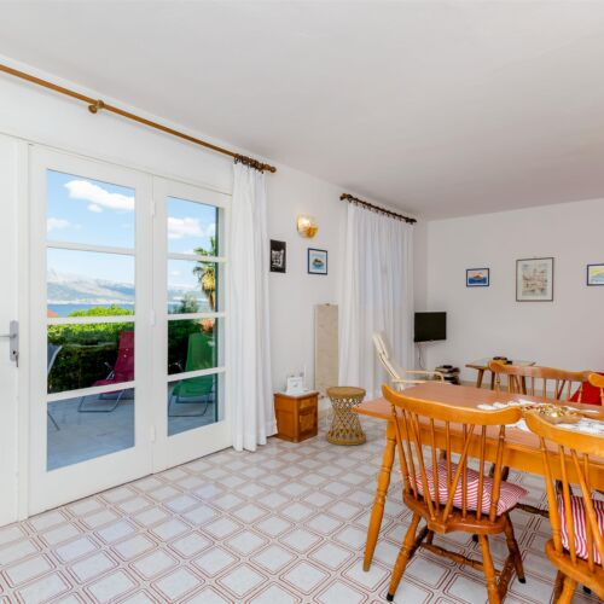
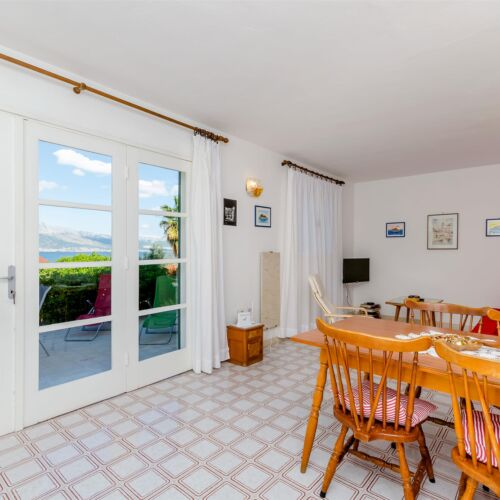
- side table [325,385,367,447]
